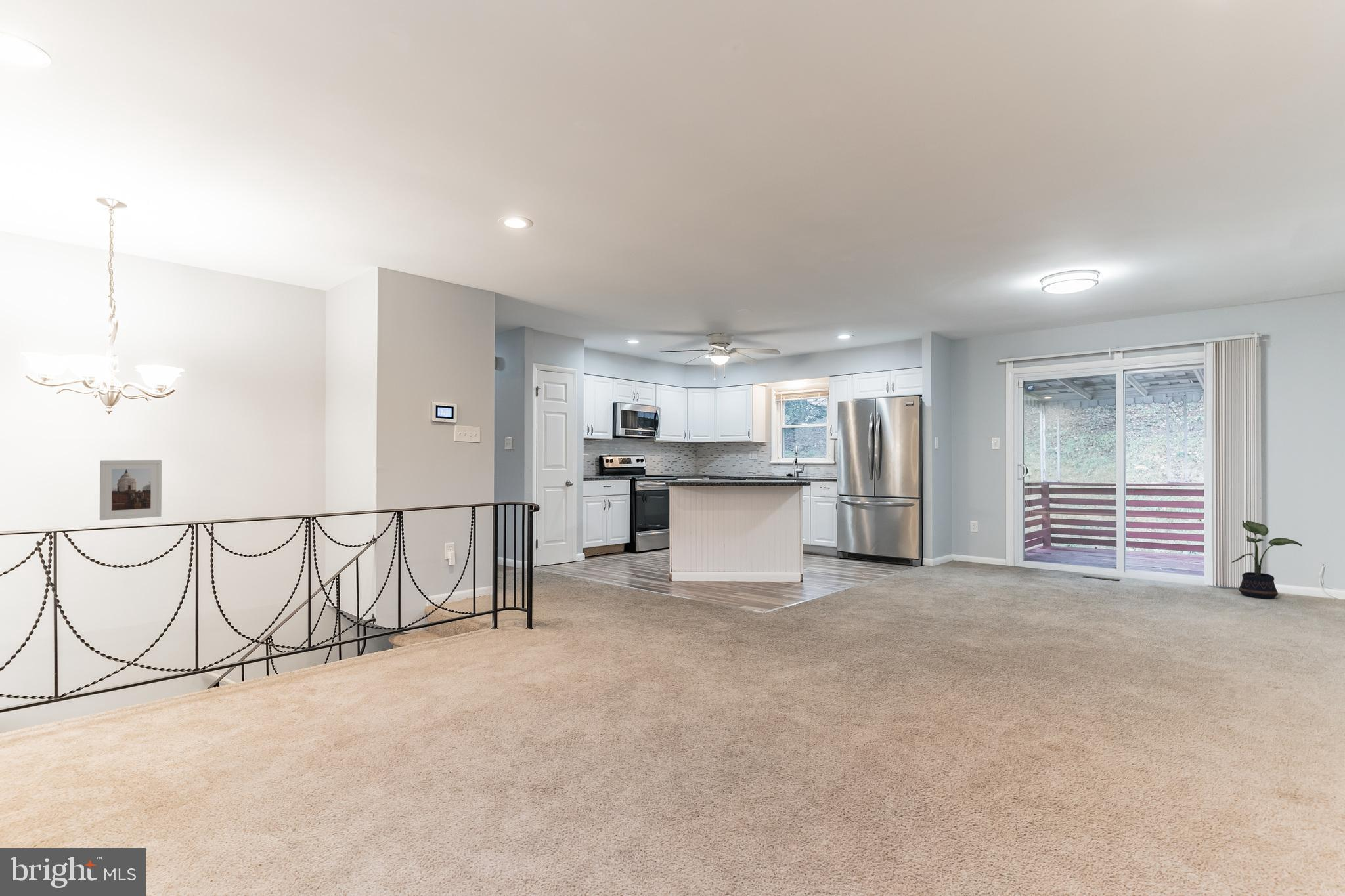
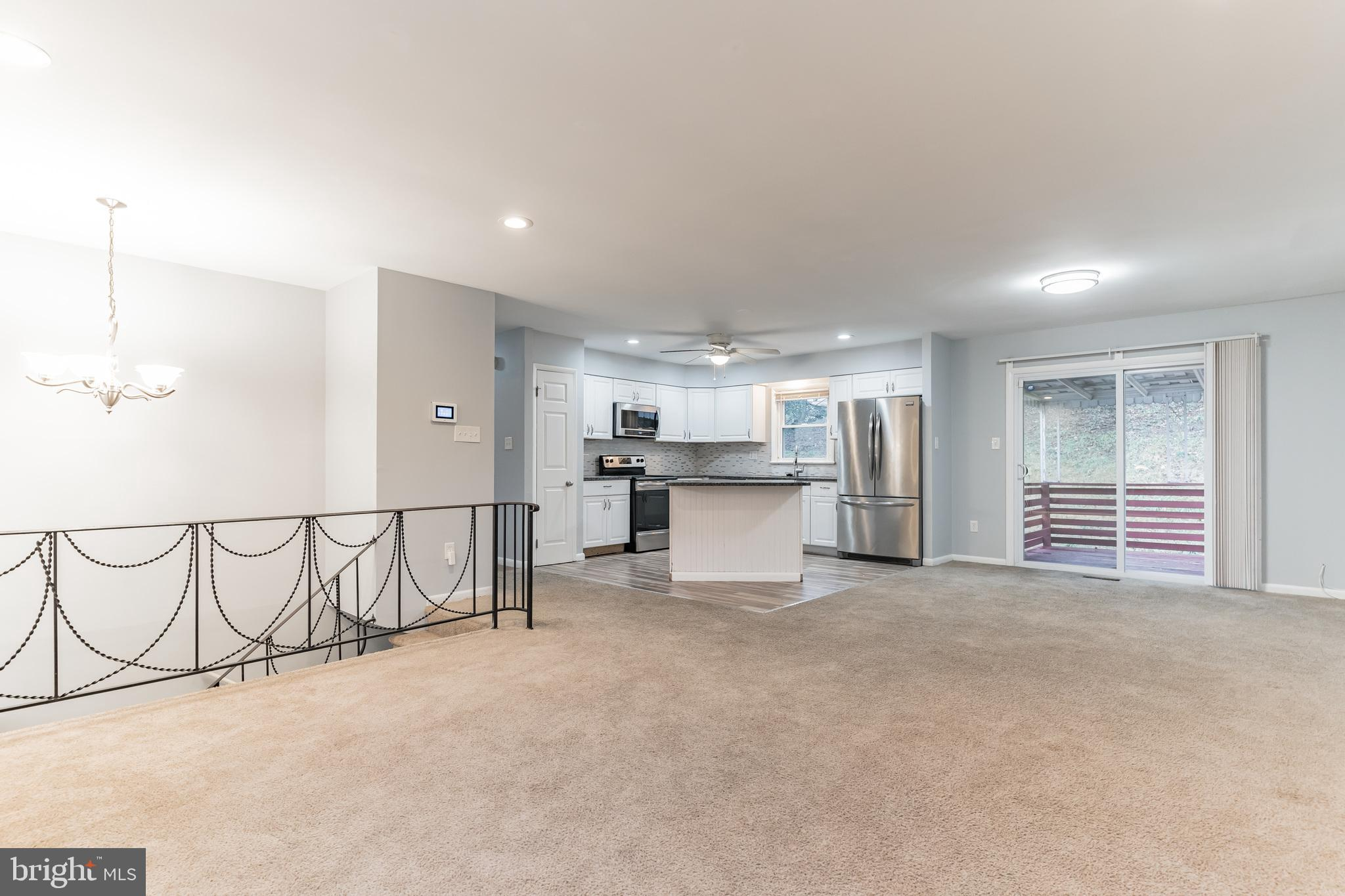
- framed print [99,459,162,521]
- potted plant [1231,521,1302,599]
